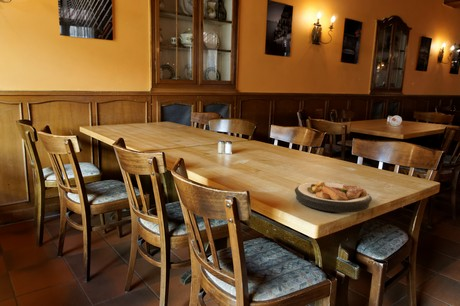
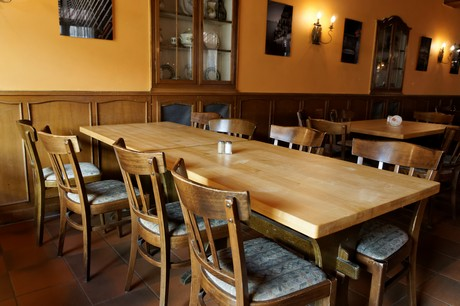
- plate [294,181,373,213]
